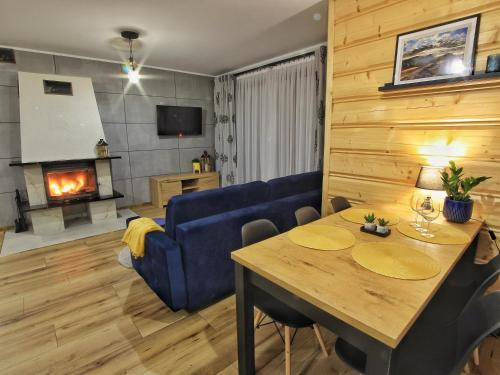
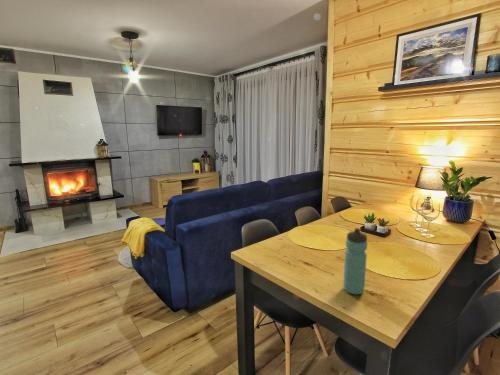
+ water bottle [342,227,368,295]
